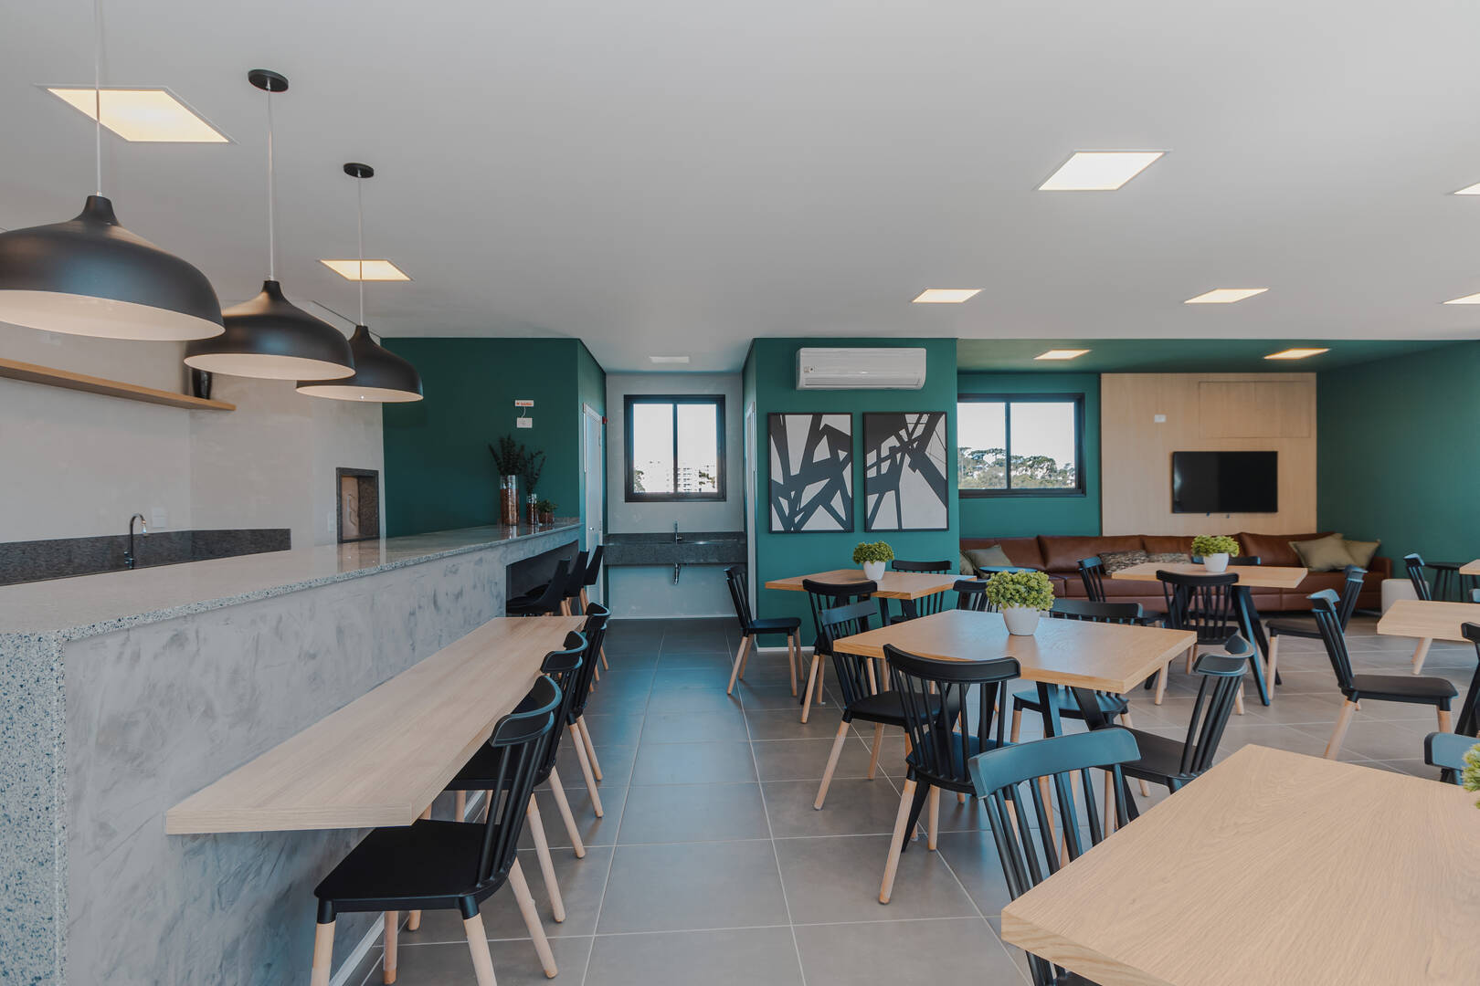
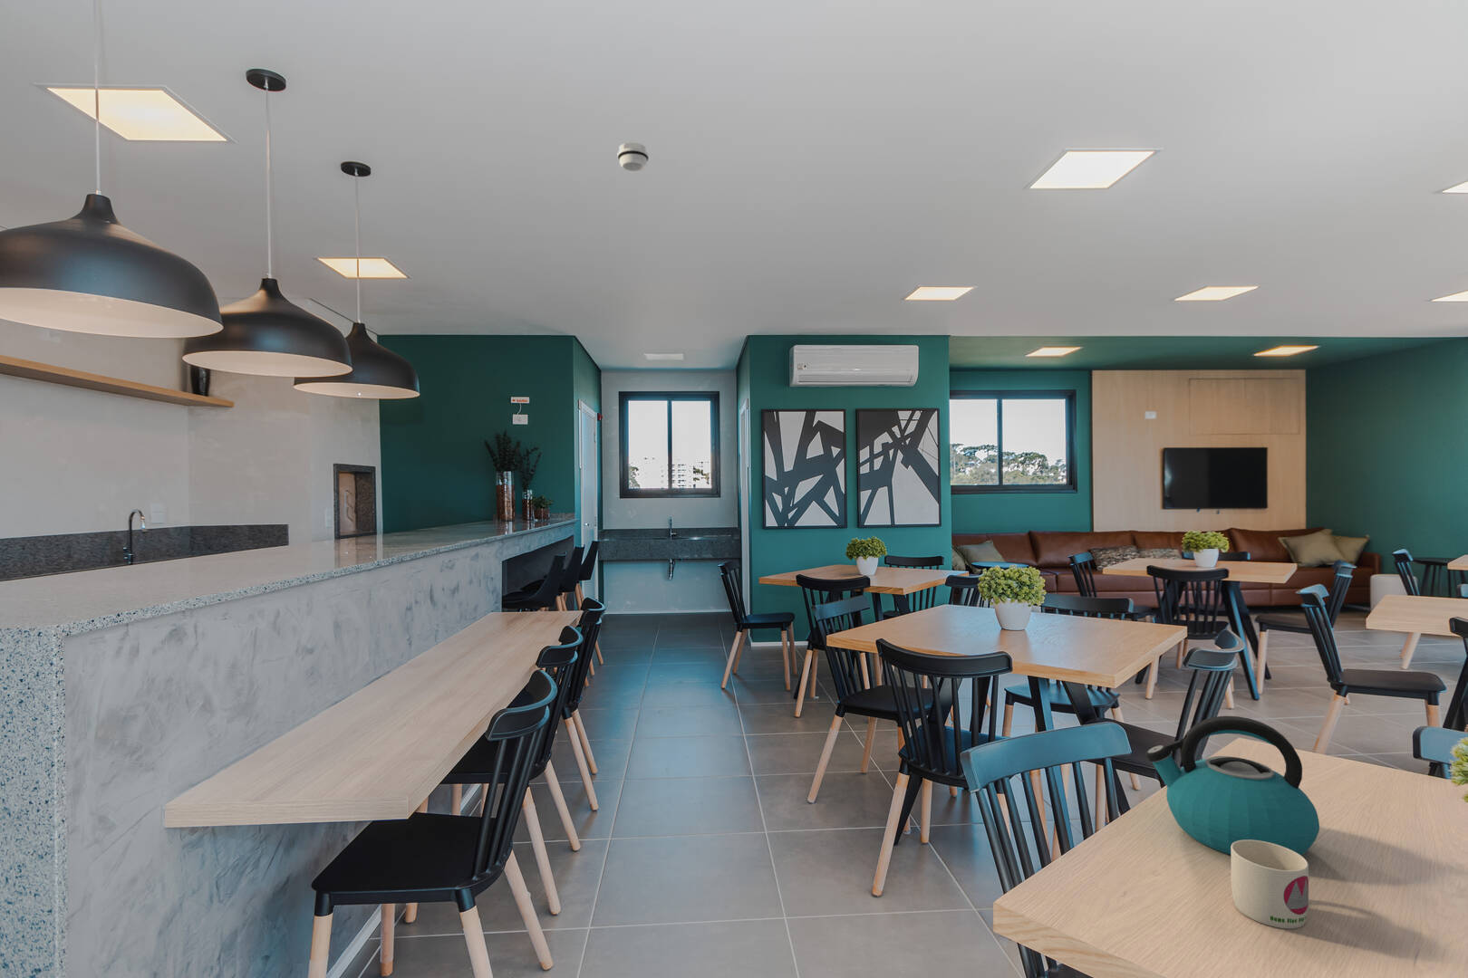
+ kettle [1145,715,1321,857]
+ smoke detector [617,142,650,172]
+ mug [1230,839,1310,930]
